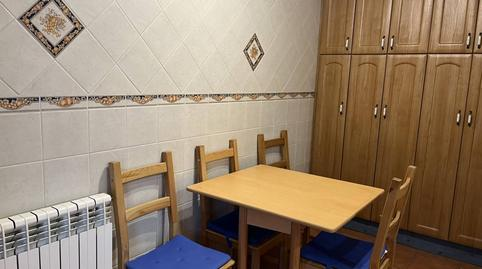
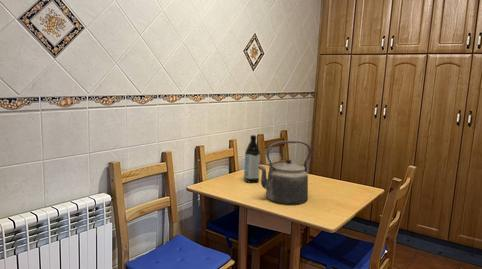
+ kettle [258,140,312,205]
+ water bottle [243,134,261,183]
